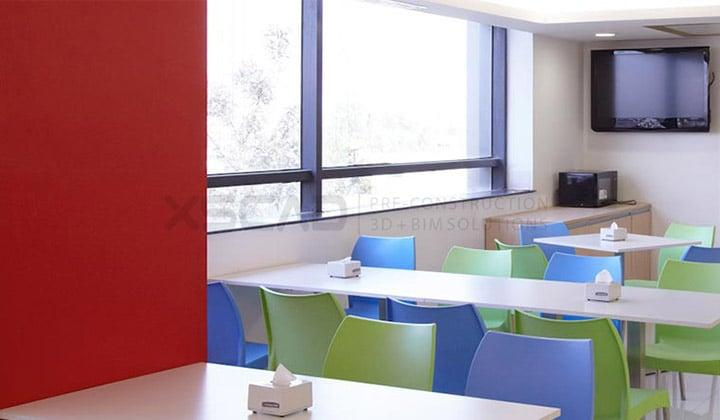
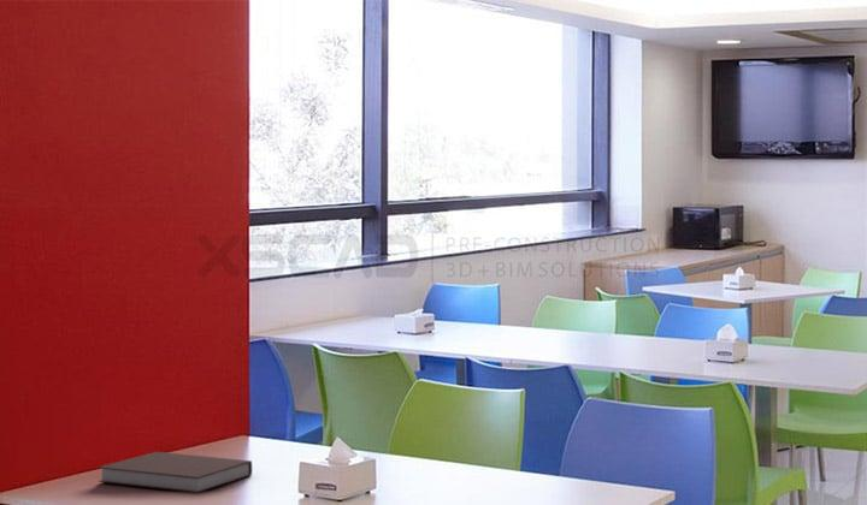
+ notebook [98,451,253,494]
